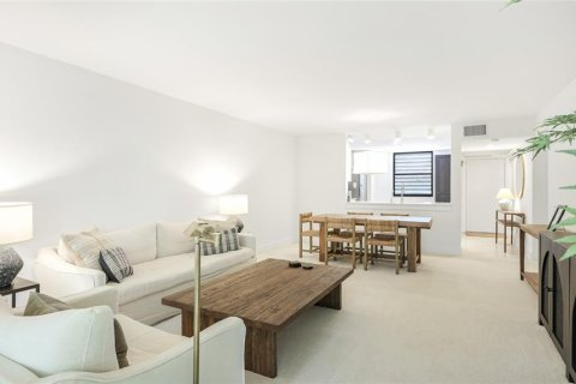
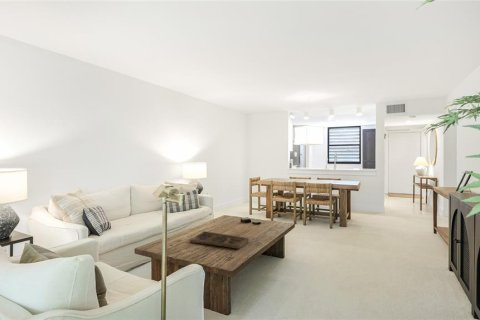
+ decorative tray [189,230,250,250]
